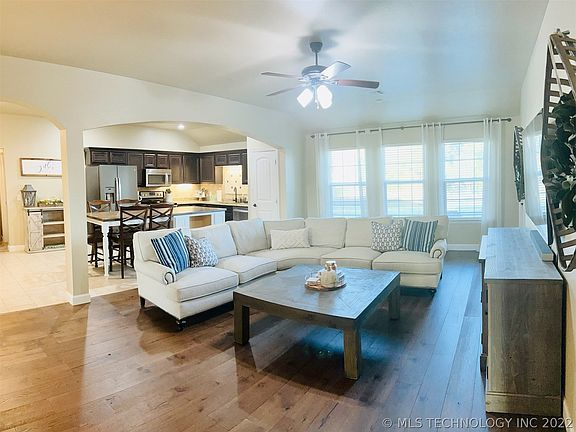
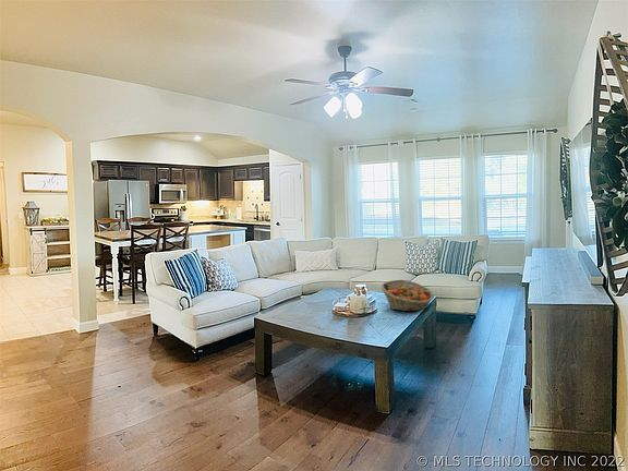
+ fruit basket [379,279,435,312]
